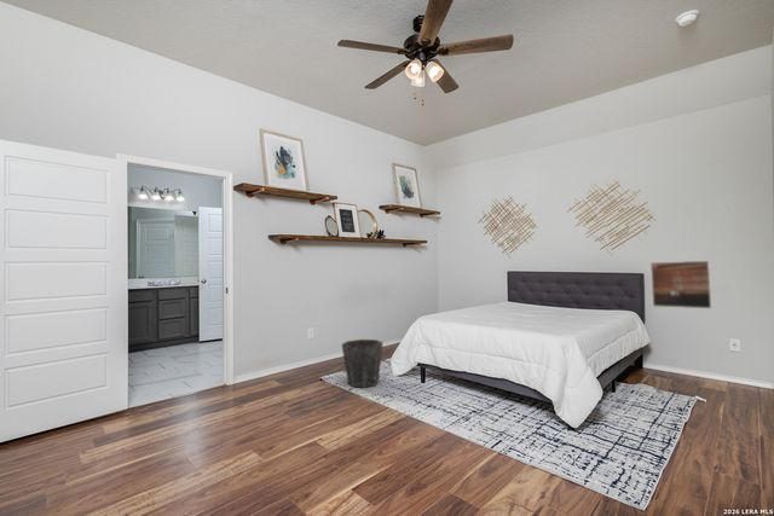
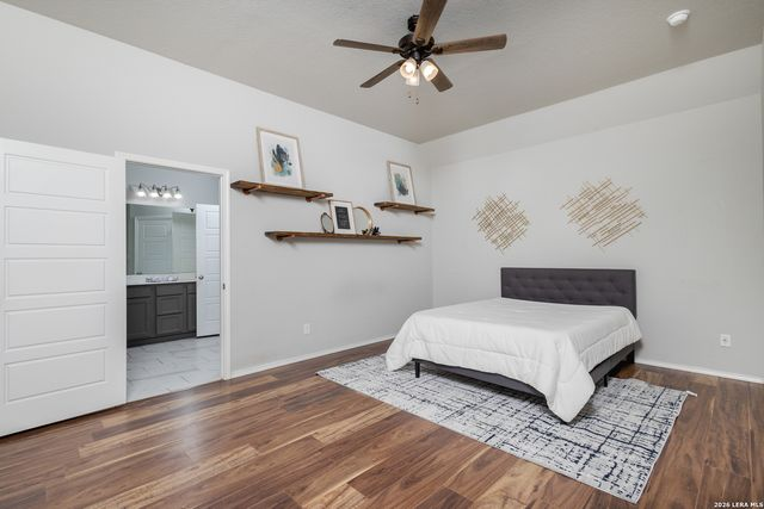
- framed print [649,260,712,309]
- waste bin [341,338,385,389]
